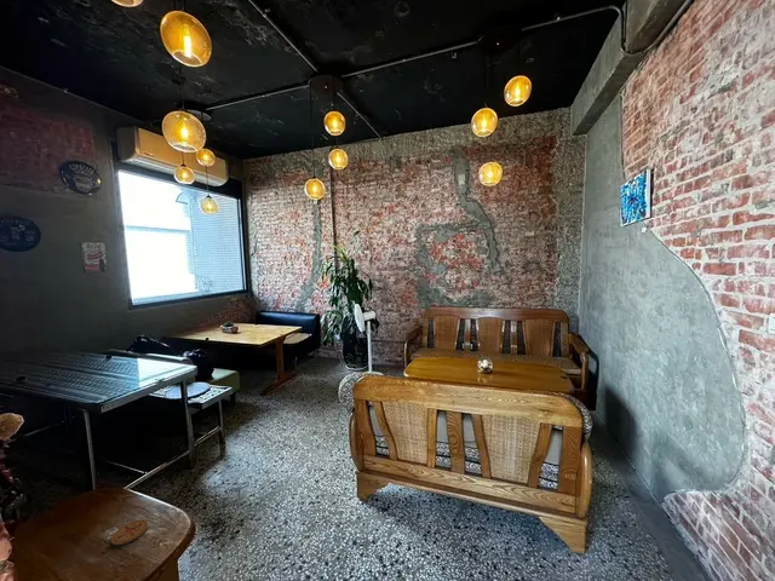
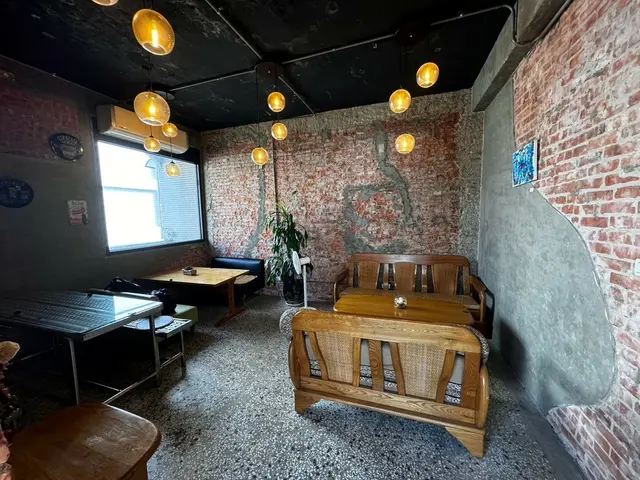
- coaster [110,519,149,546]
